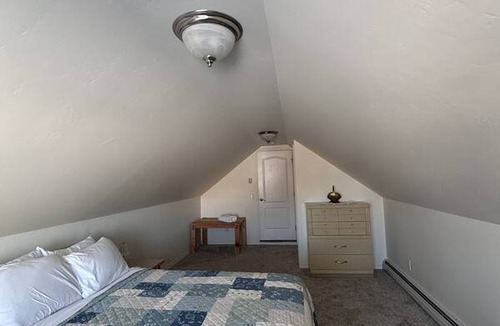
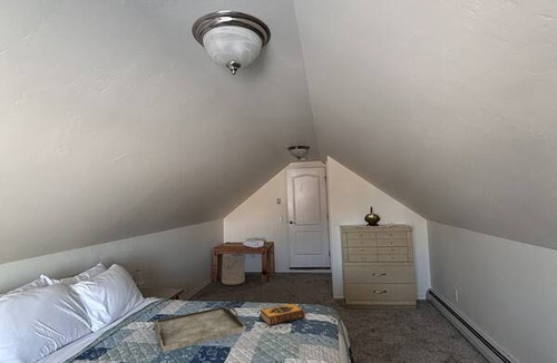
+ laundry hamper [221,253,247,286]
+ hardback book [258,303,306,326]
+ serving tray [153,304,246,354]
